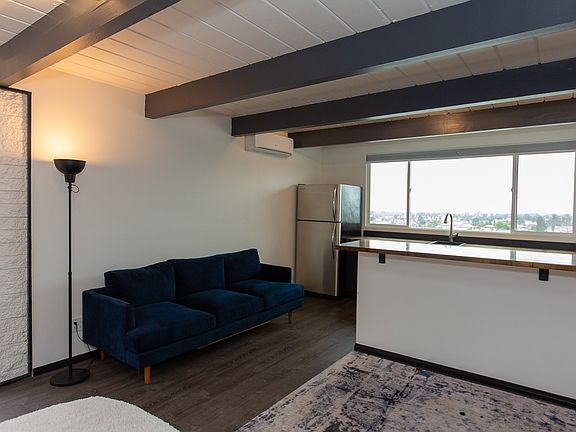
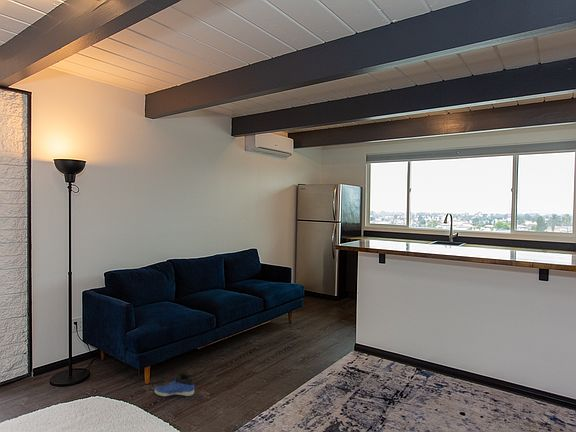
+ sneaker [154,371,195,397]
